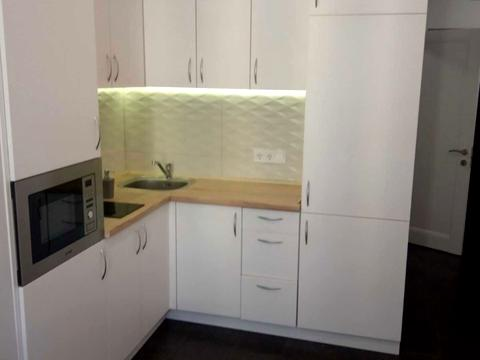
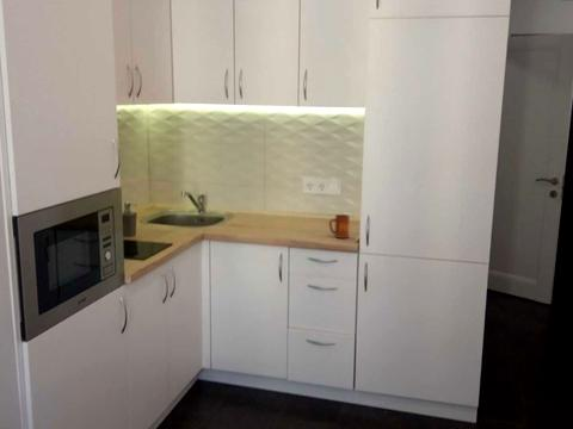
+ mug [328,213,351,240]
